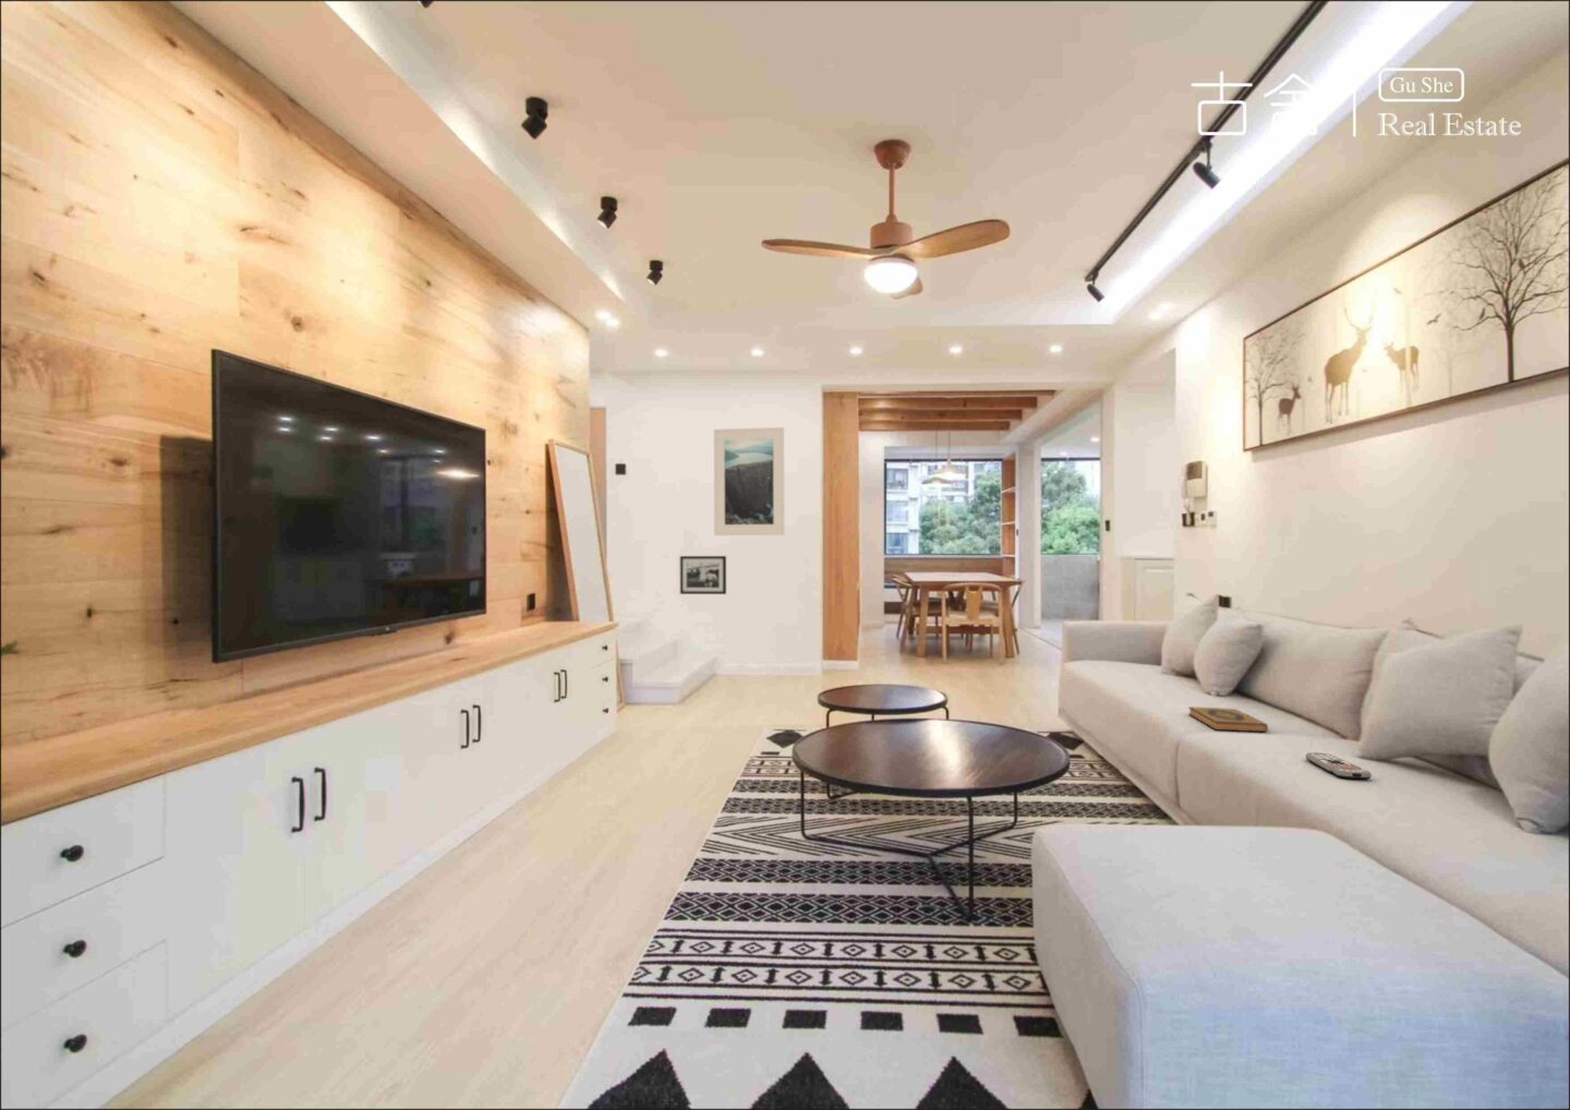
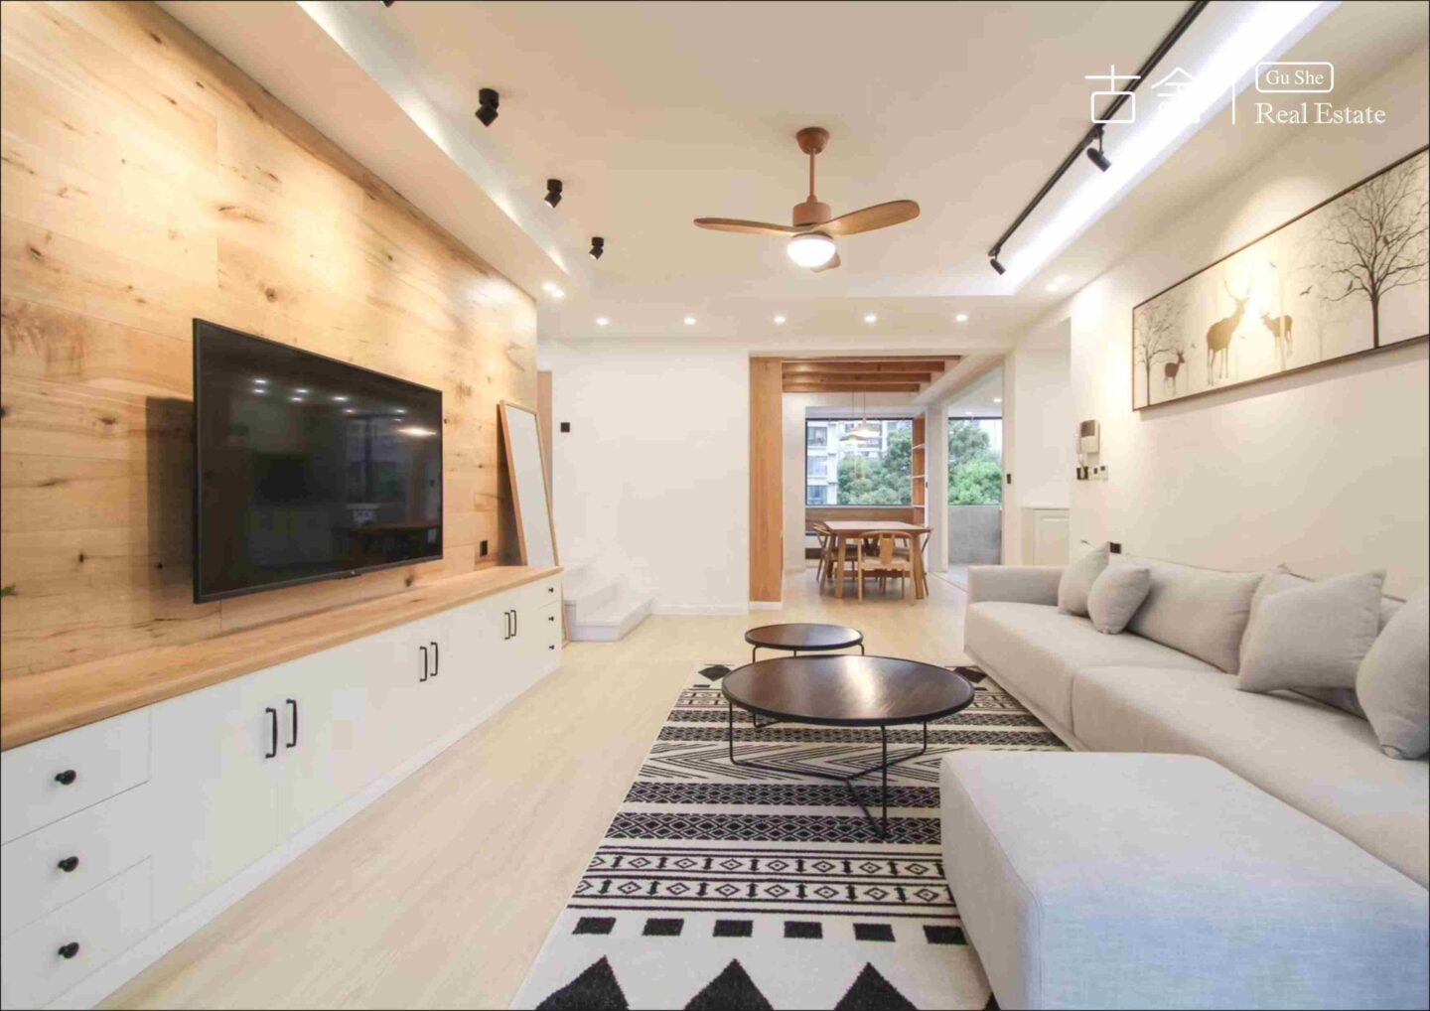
- remote control [1305,751,1373,780]
- picture frame [679,555,727,596]
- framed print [714,426,786,537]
- hardback book [1187,705,1268,733]
